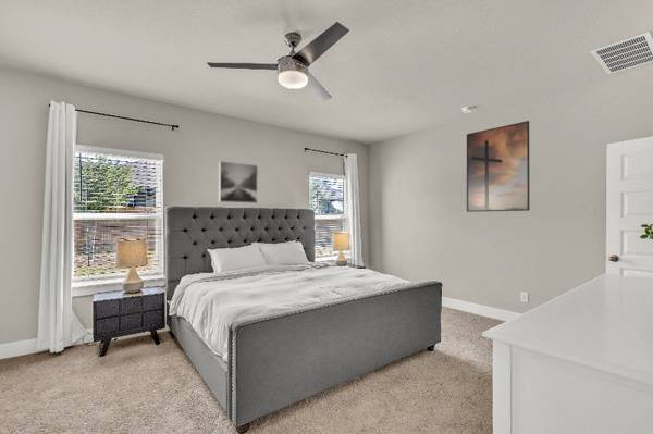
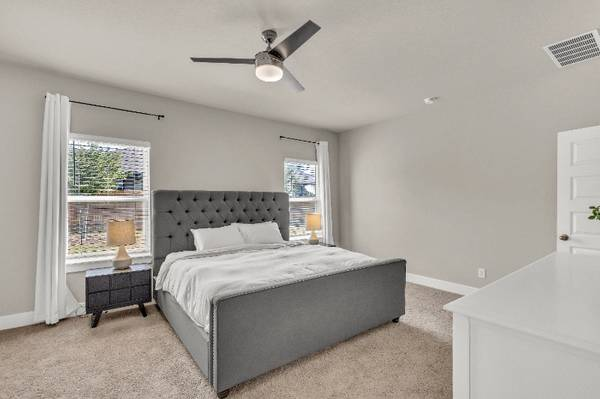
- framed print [218,160,259,204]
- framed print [466,120,530,213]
